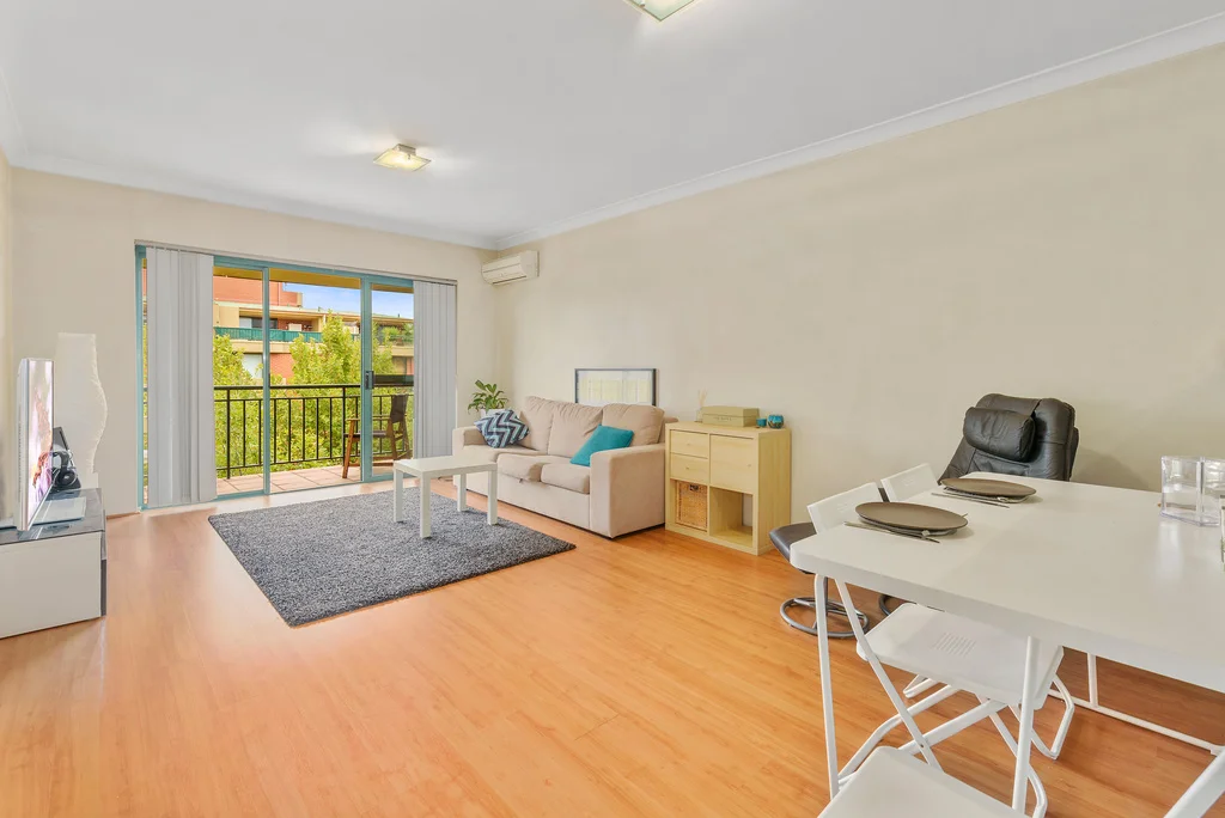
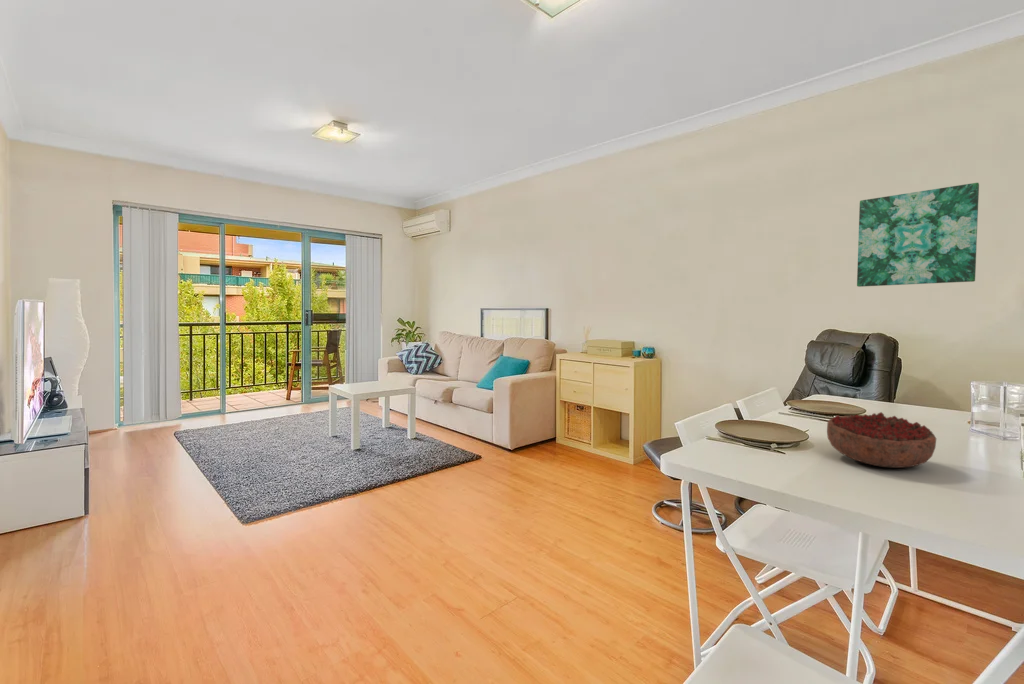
+ wall art [856,182,980,288]
+ decorative bowl [826,411,937,469]
